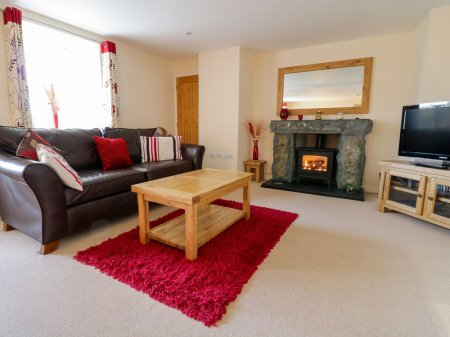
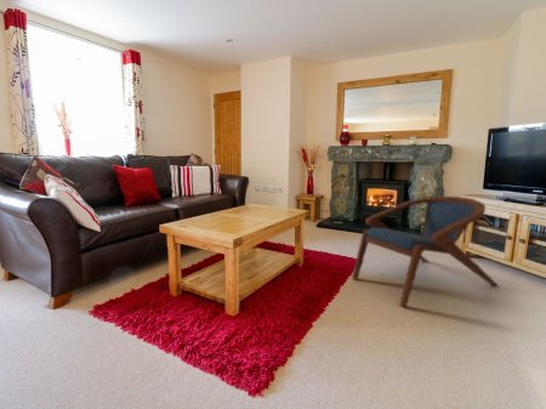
+ armchair [351,195,499,308]
